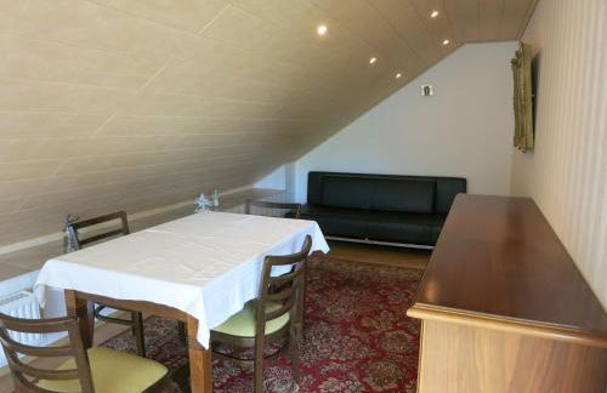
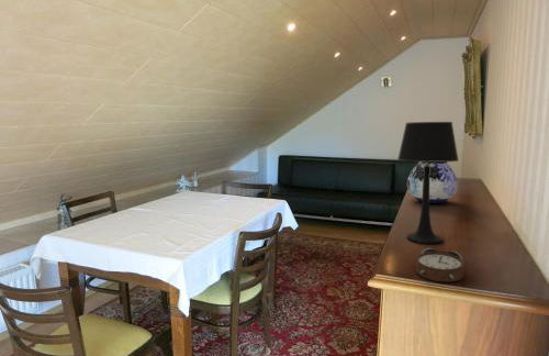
+ vase [406,162,459,204]
+ alarm clock [415,247,466,282]
+ table lamp [396,121,460,244]
